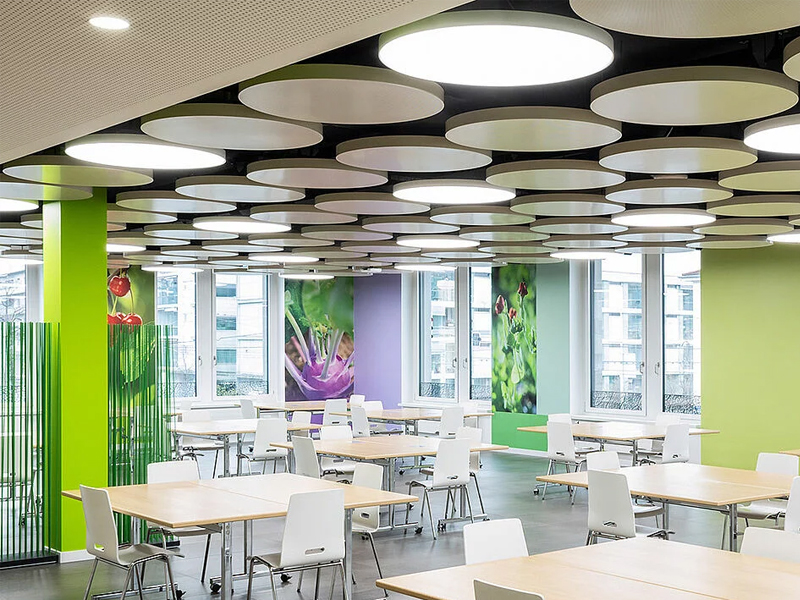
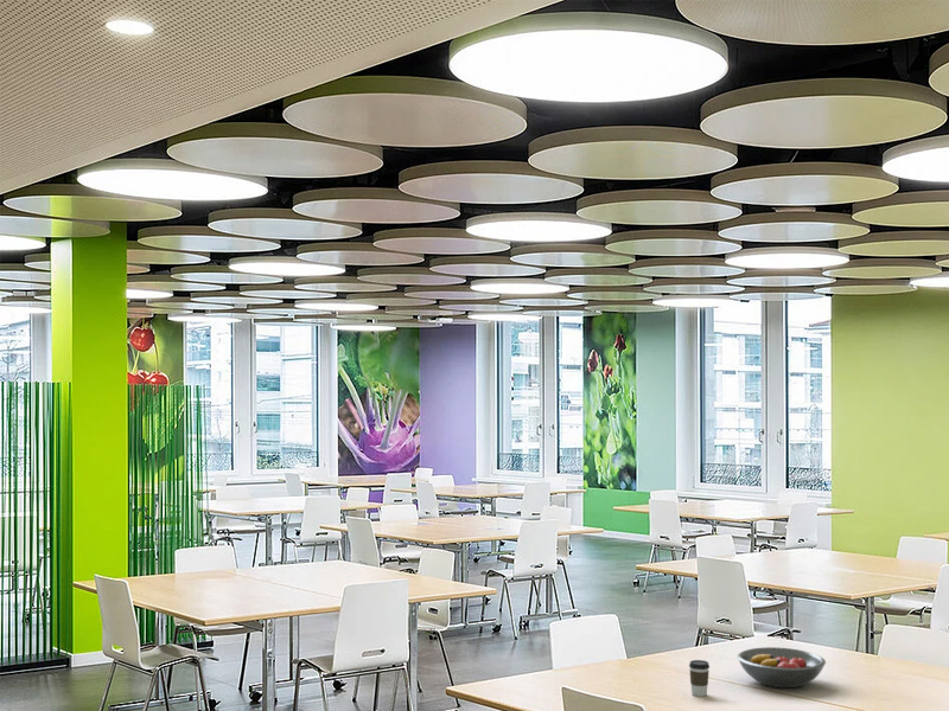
+ coffee cup [688,659,711,698]
+ fruit bowl [737,646,827,688]
